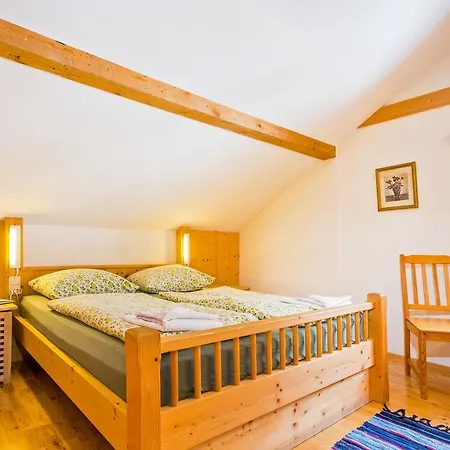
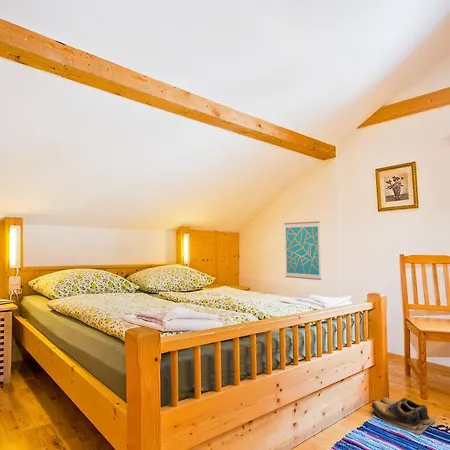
+ shoes [366,397,436,436]
+ wall art [283,220,322,281]
